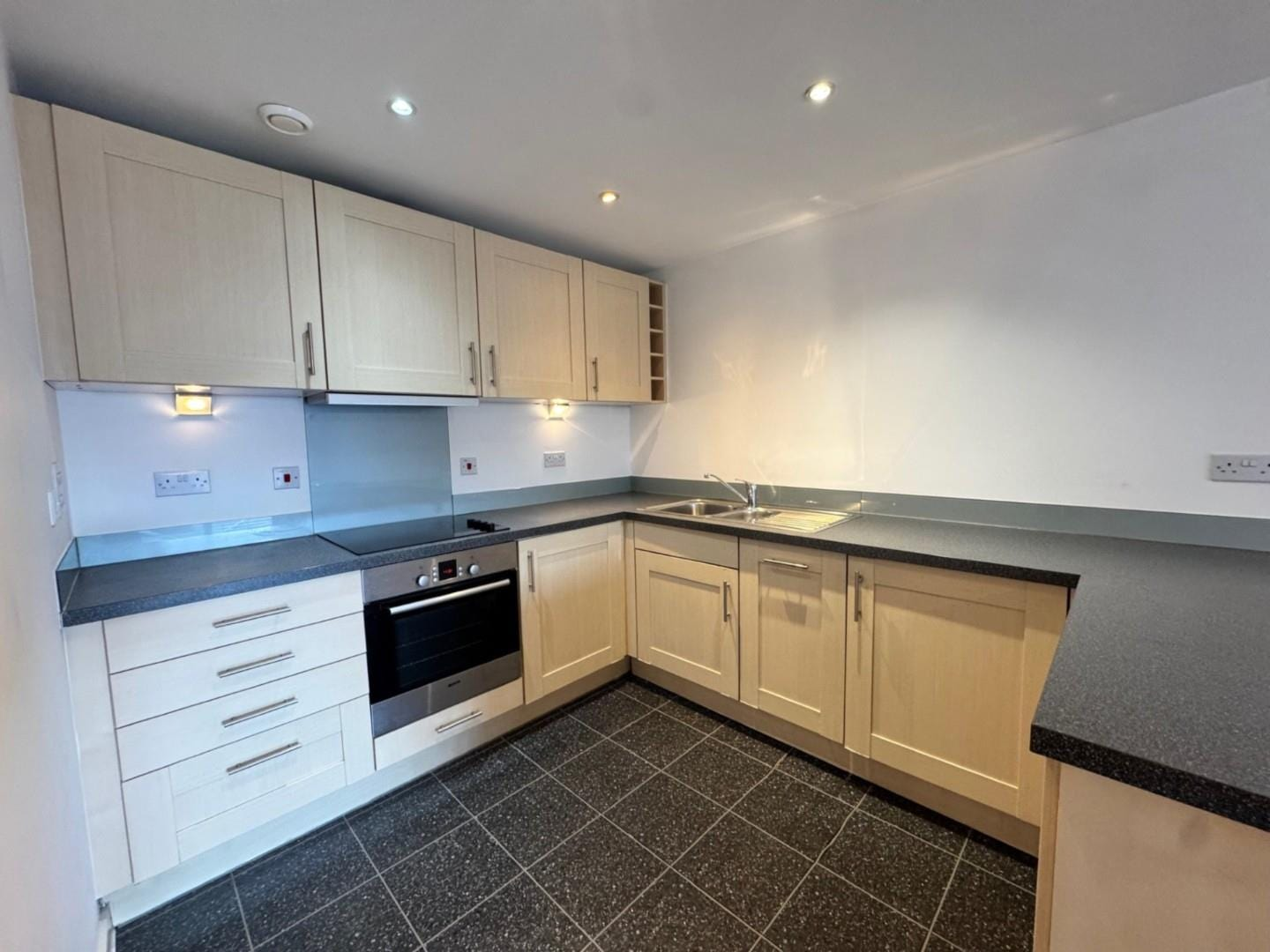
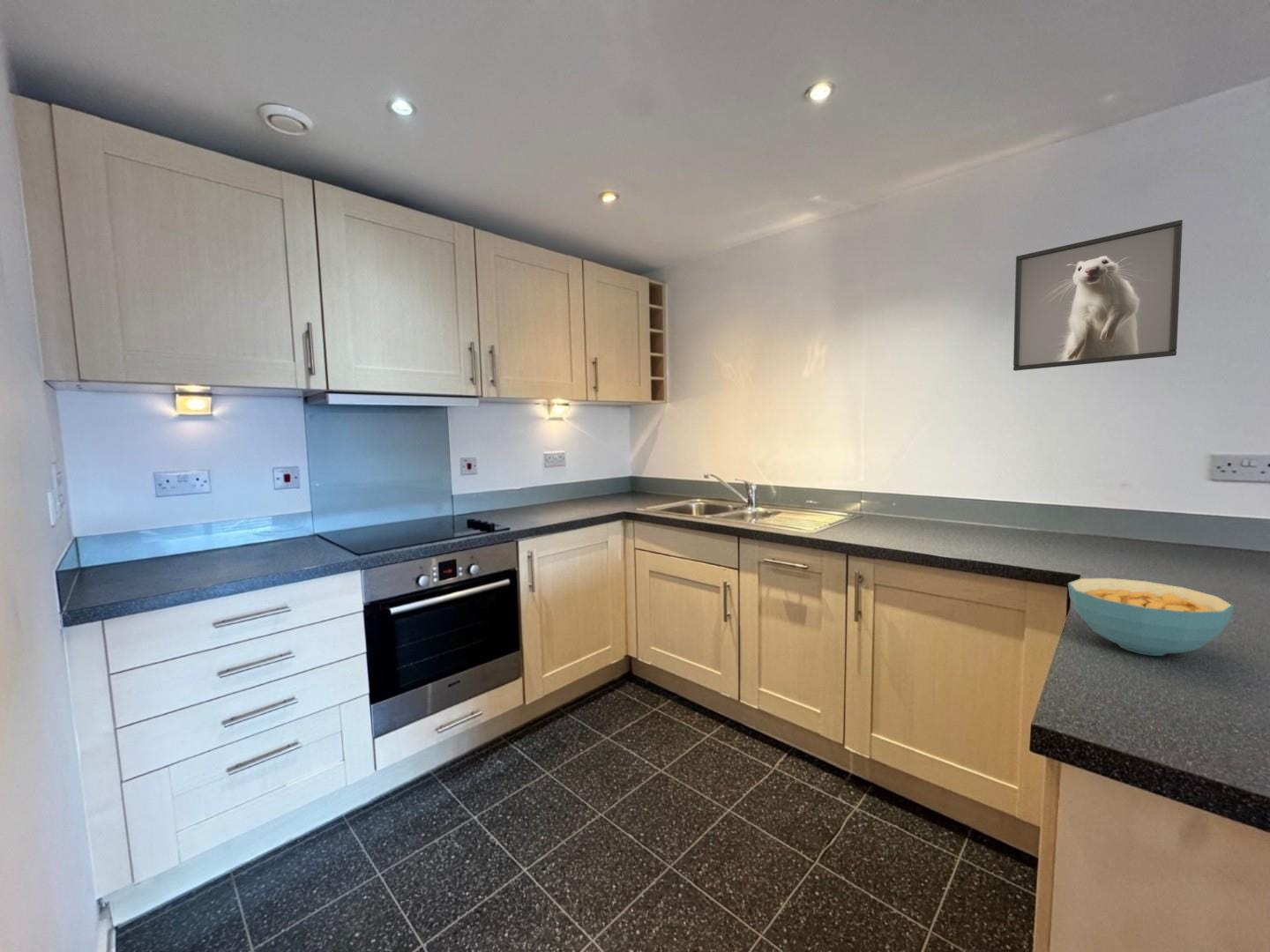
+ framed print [1012,219,1184,371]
+ cereal bowl [1067,577,1235,657]
